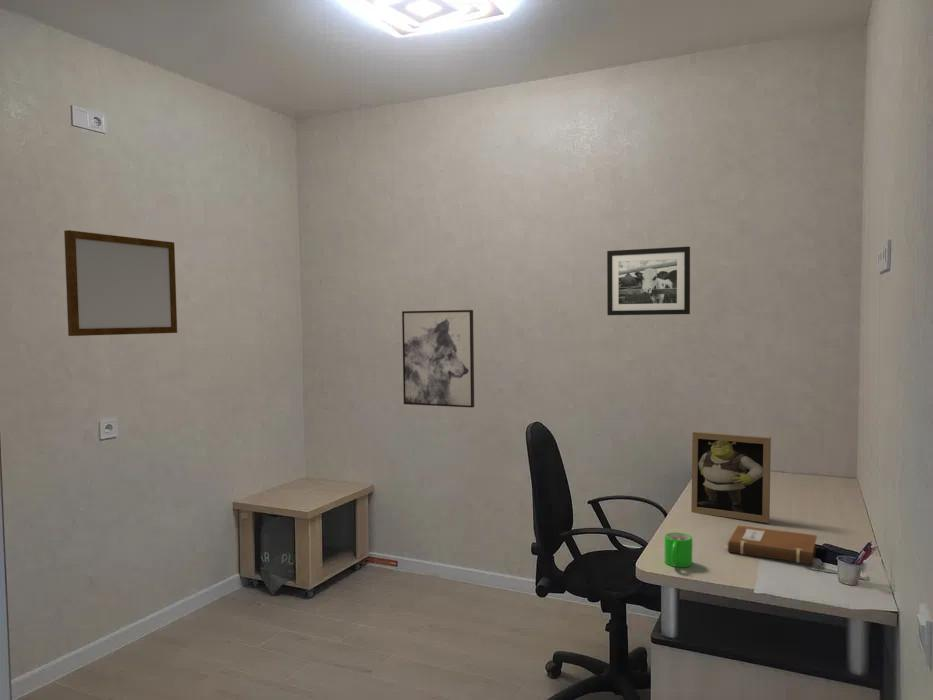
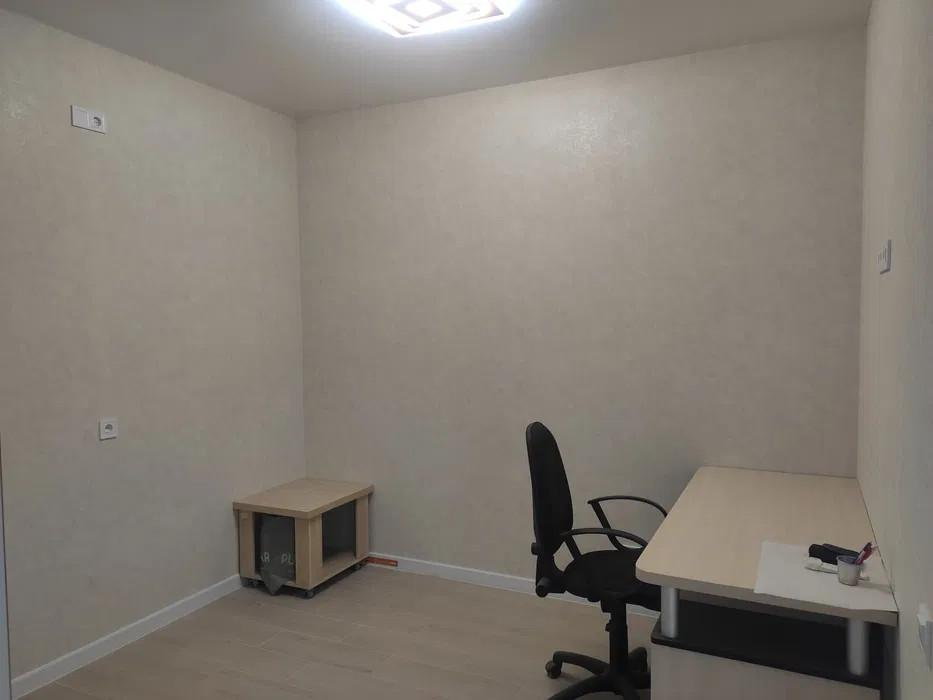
- writing board [63,229,178,337]
- picture frame [606,246,691,316]
- mug [664,531,693,568]
- notebook [727,524,818,565]
- picture frame [690,431,772,524]
- wall art [401,309,475,409]
